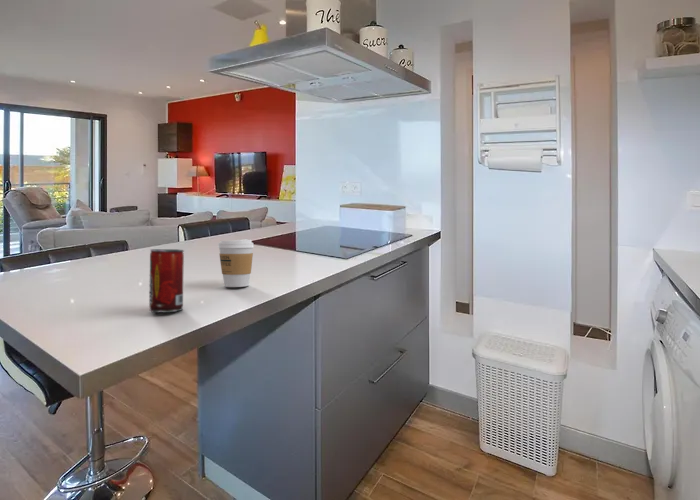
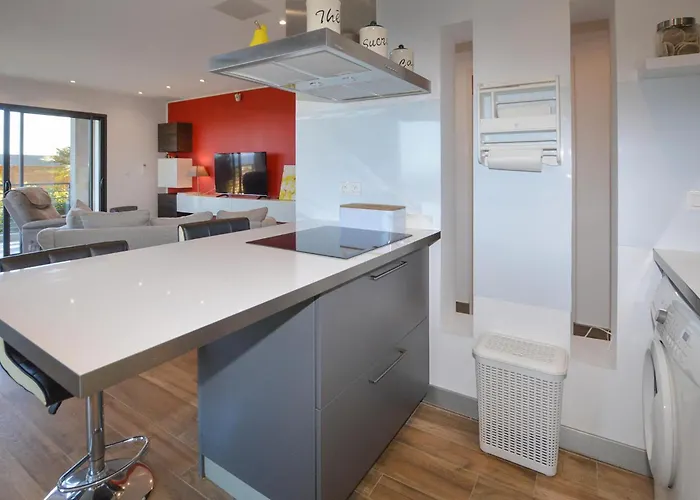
- coffee cup [217,238,255,288]
- beverage can [148,248,185,314]
